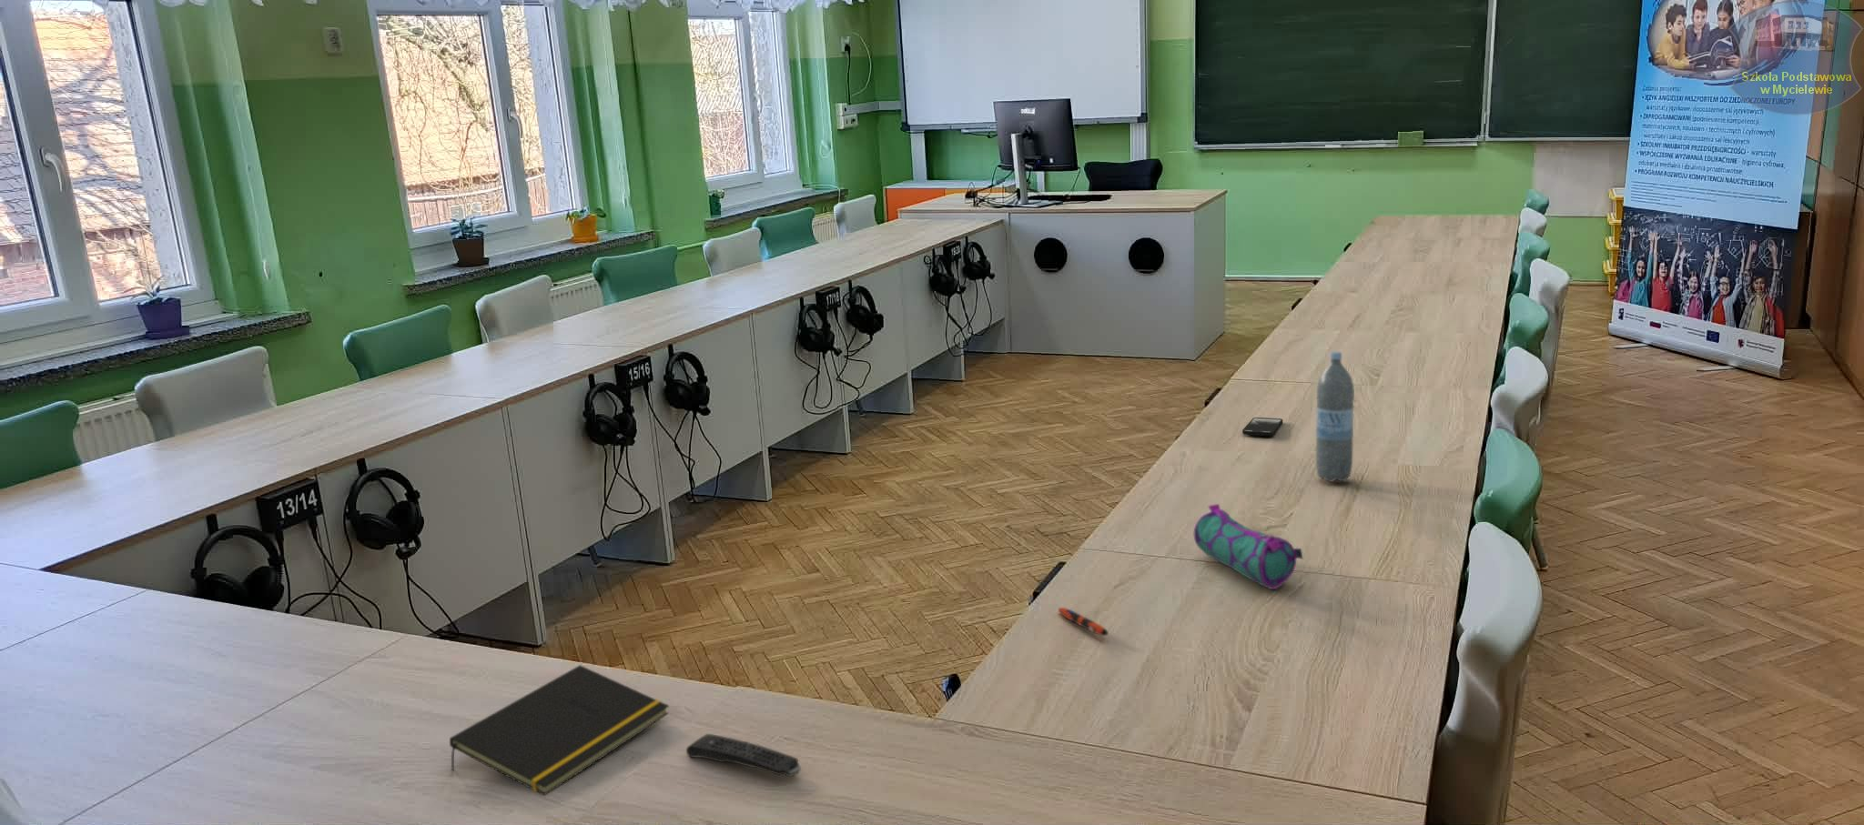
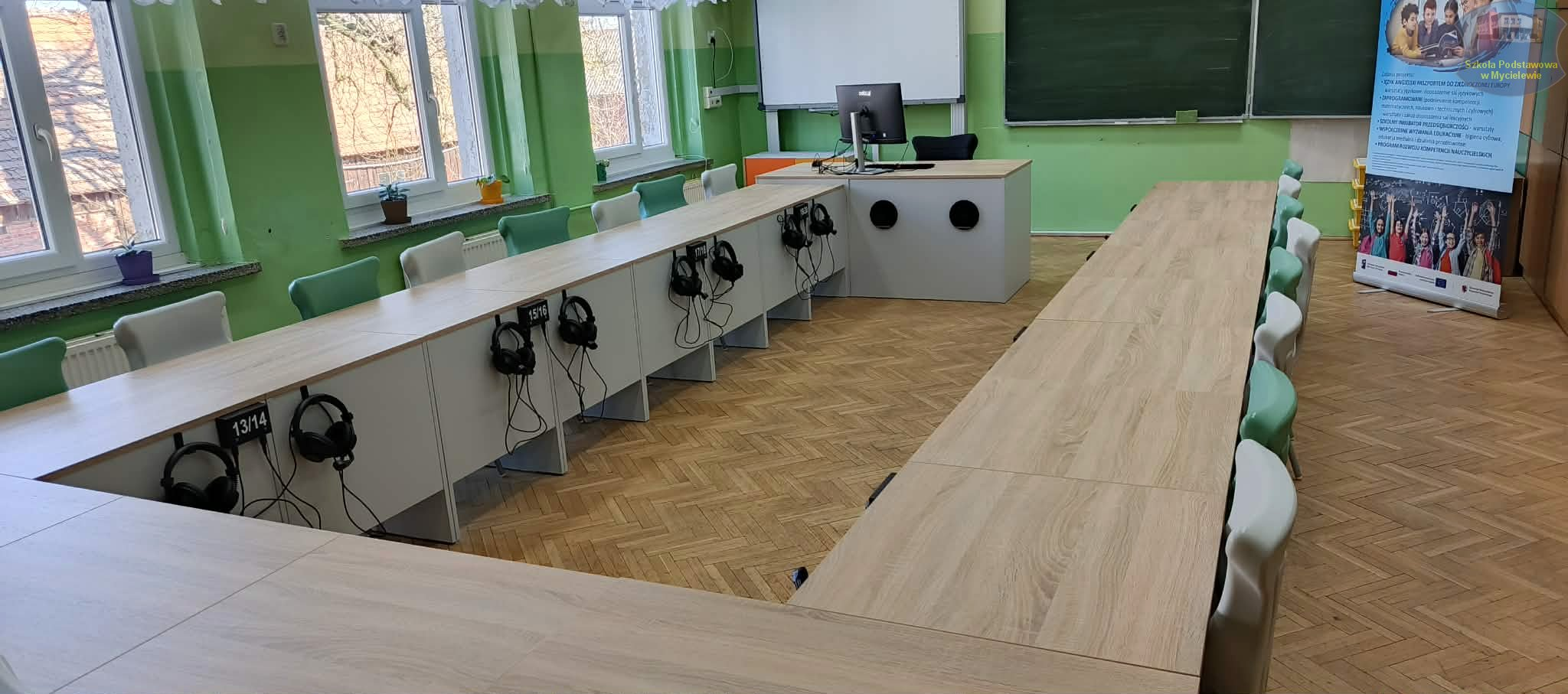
- water bottle [1315,351,1355,483]
- pen [1058,606,1109,637]
- remote control [686,733,802,777]
- pencil case [1194,503,1303,591]
- smartphone [1241,416,1284,436]
- notepad [448,665,669,796]
